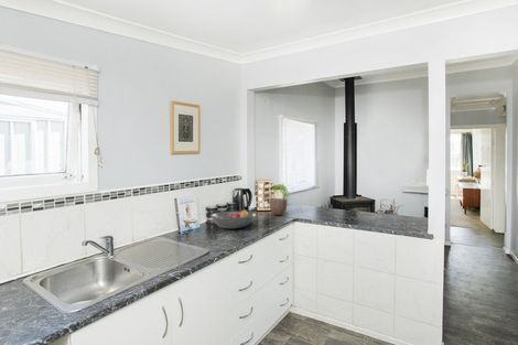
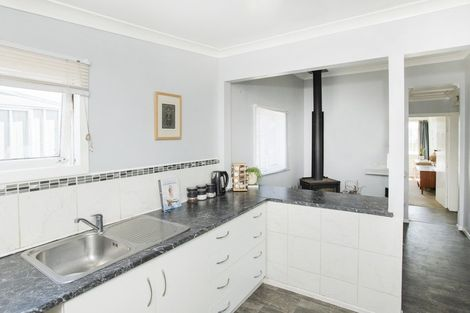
- decorative bowl [268,197,288,217]
- fruit bowl [209,208,256,230]
